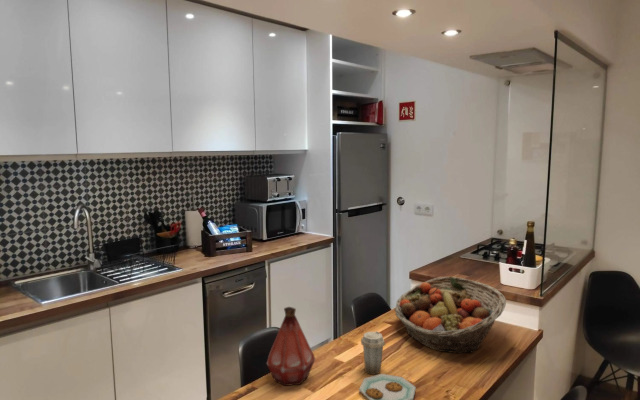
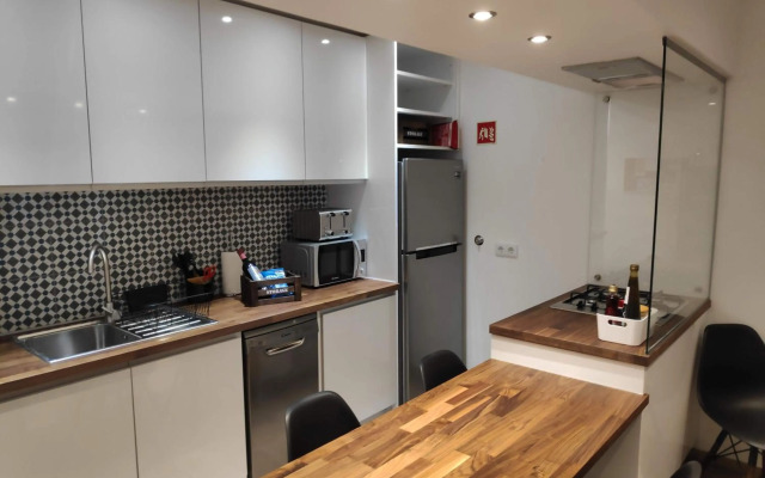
- plate [358,330,417,400]
- bottle [265,306,316,387]
- fruit basket [394,276,507,354]
